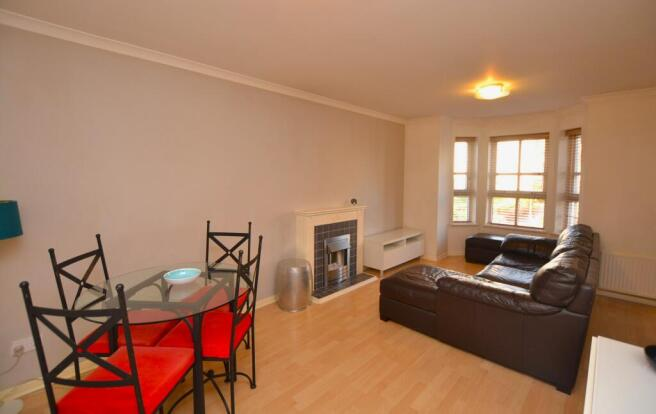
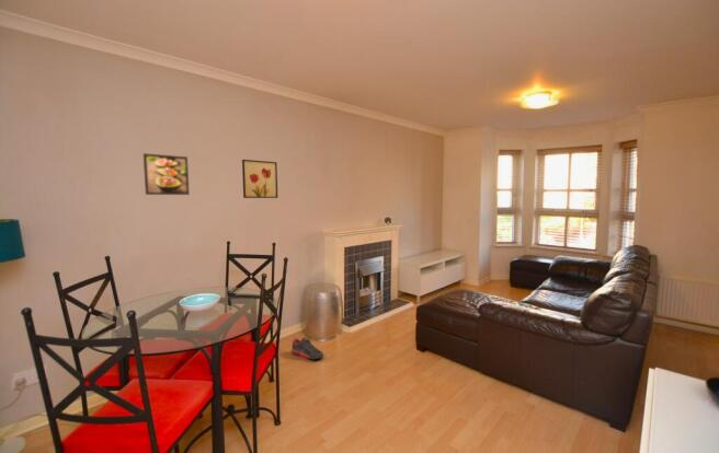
+ wall art [241,159,278,199]
+ shoe [290,336,324,360]
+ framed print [142,152,191,196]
